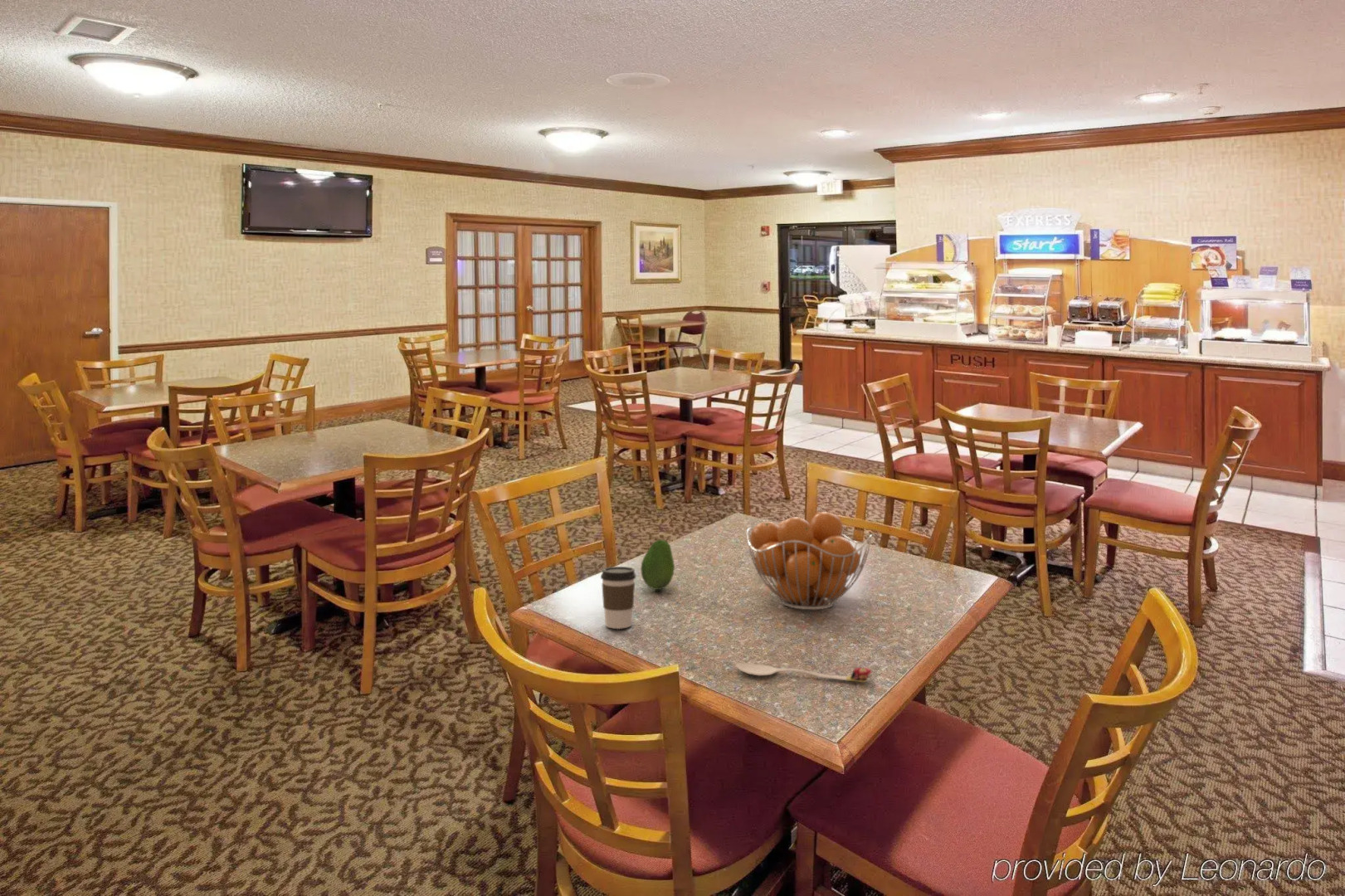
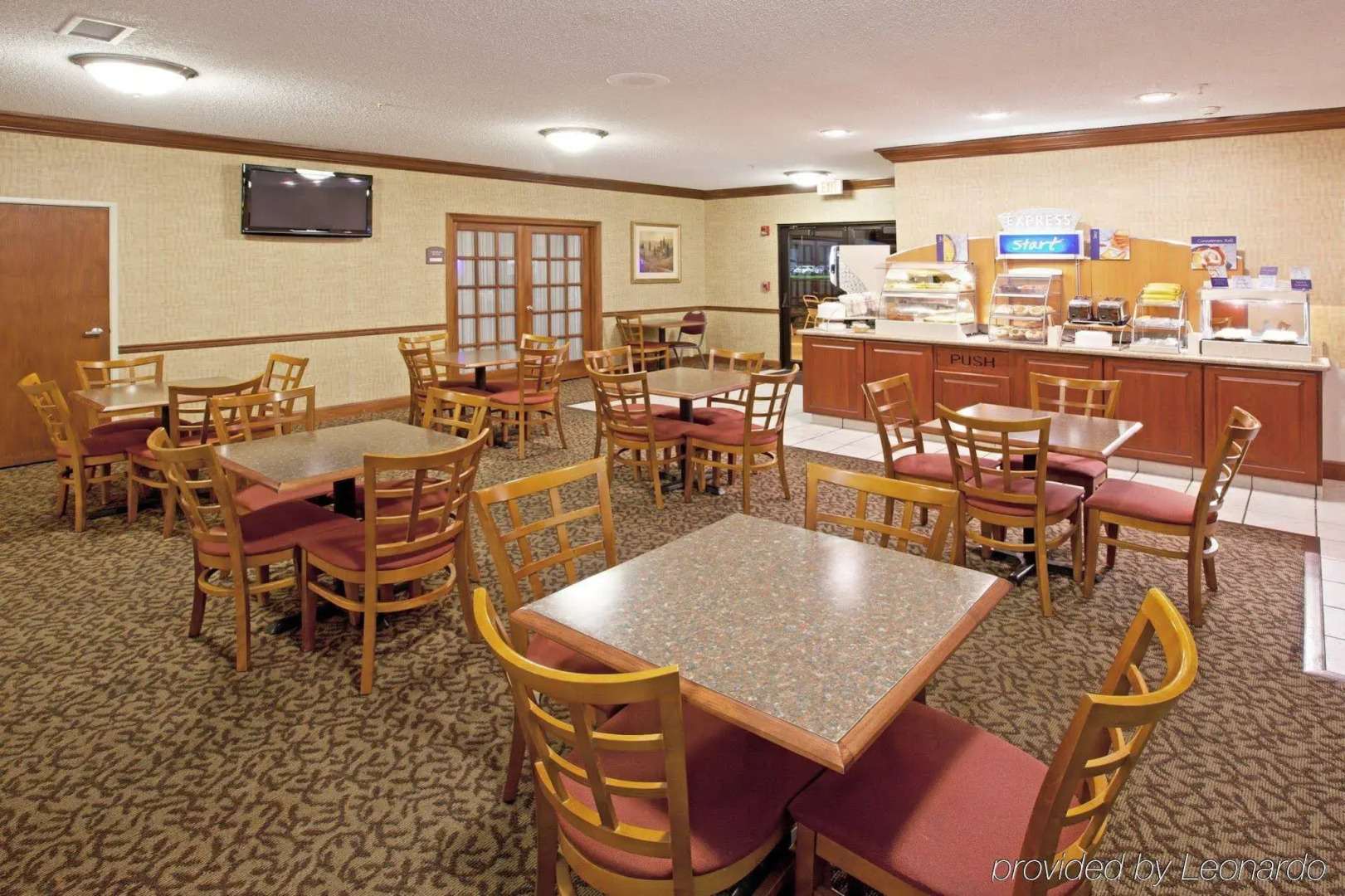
- coffee cup [600,566,636,630]
- fruit basket [745,511,873,611]
- spoon [735,662,873,683]
- fruit [640,538,675,591]
